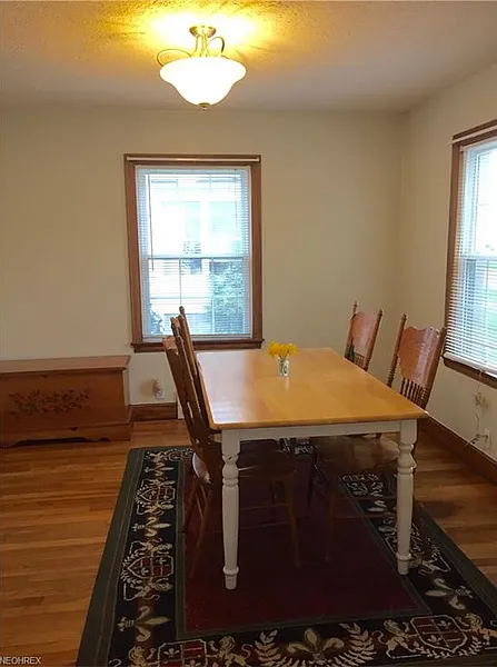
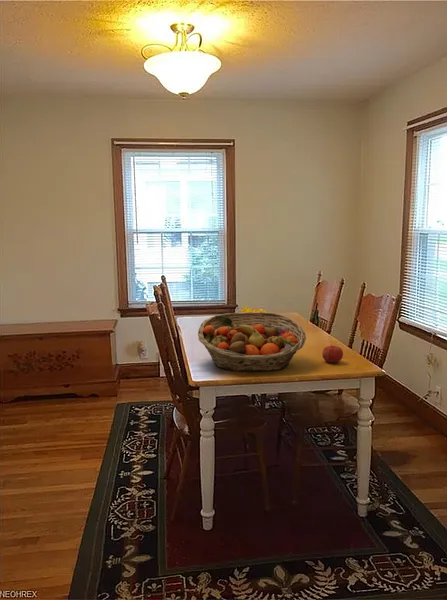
+ fruit basket [197,311,307,373]
+ fruit [321,344,344,364]
